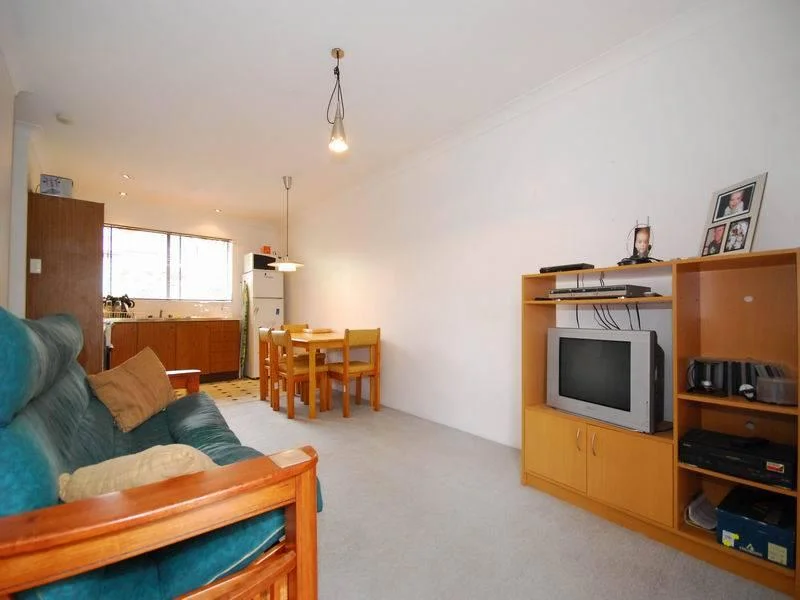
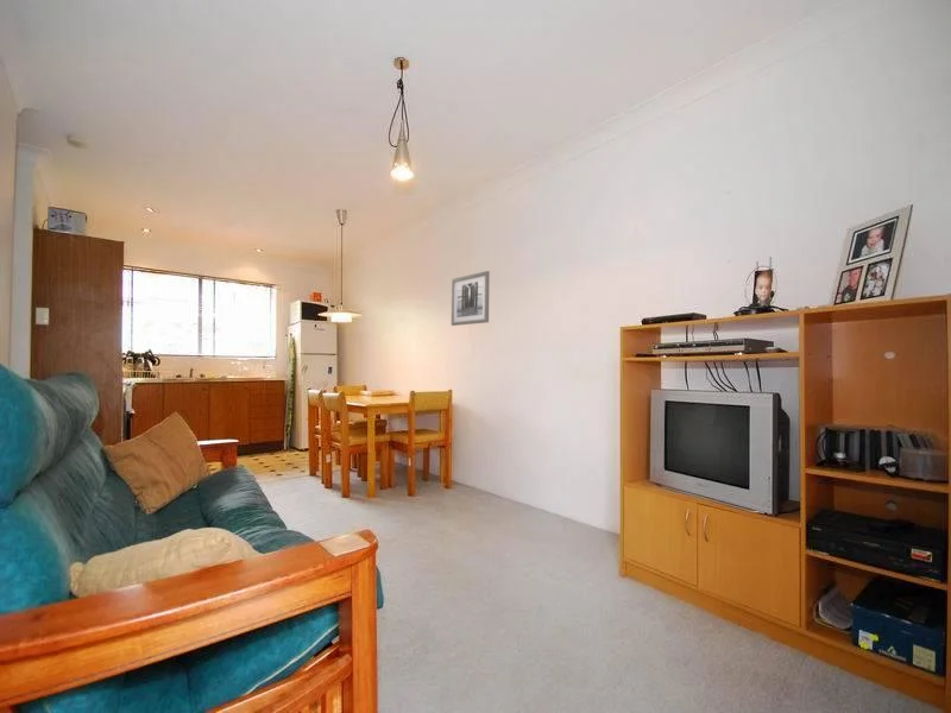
+ wall art [451,270,491,327]
